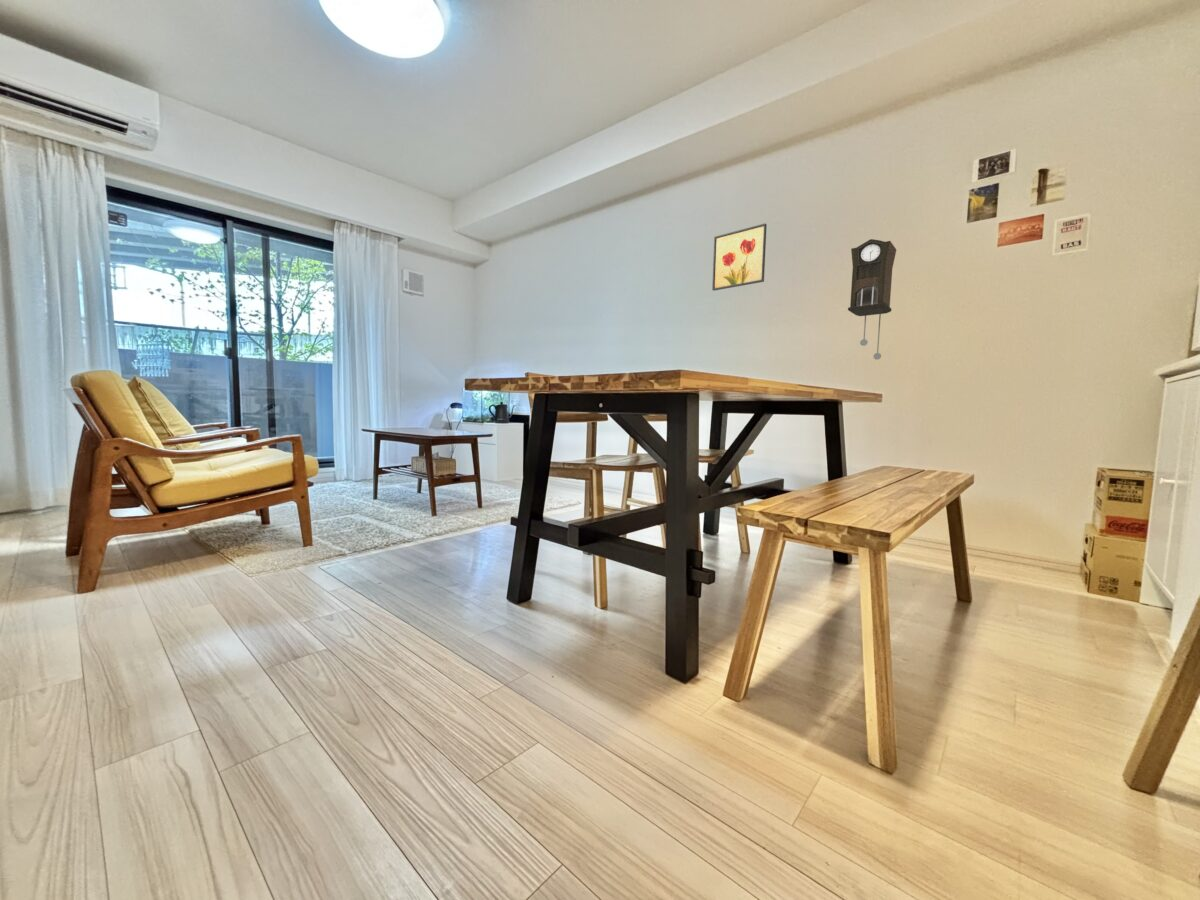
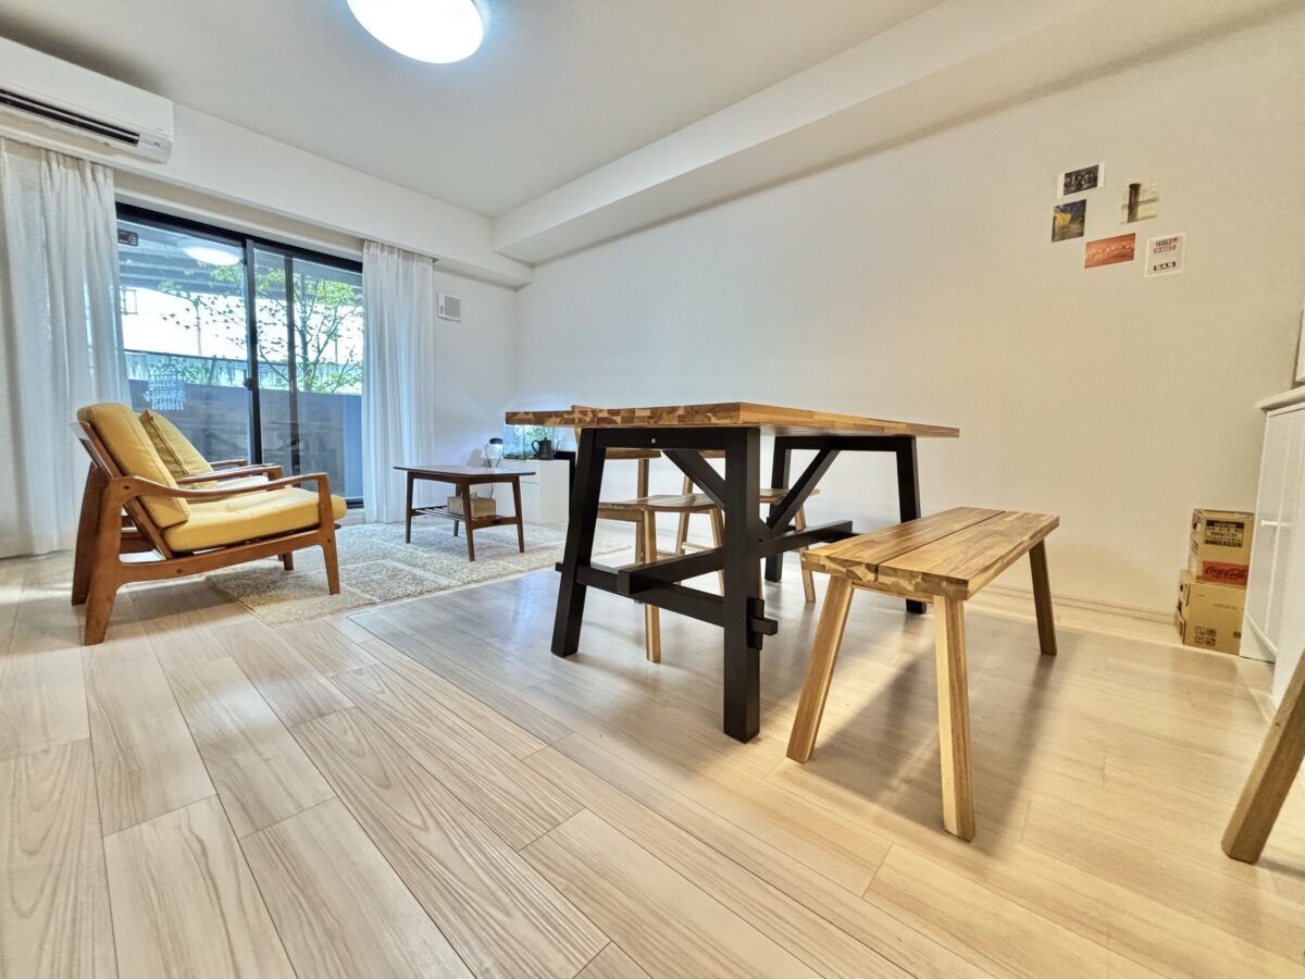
- wall art [711,223,768,292]
- pendulum clock [847,238,897,361]
